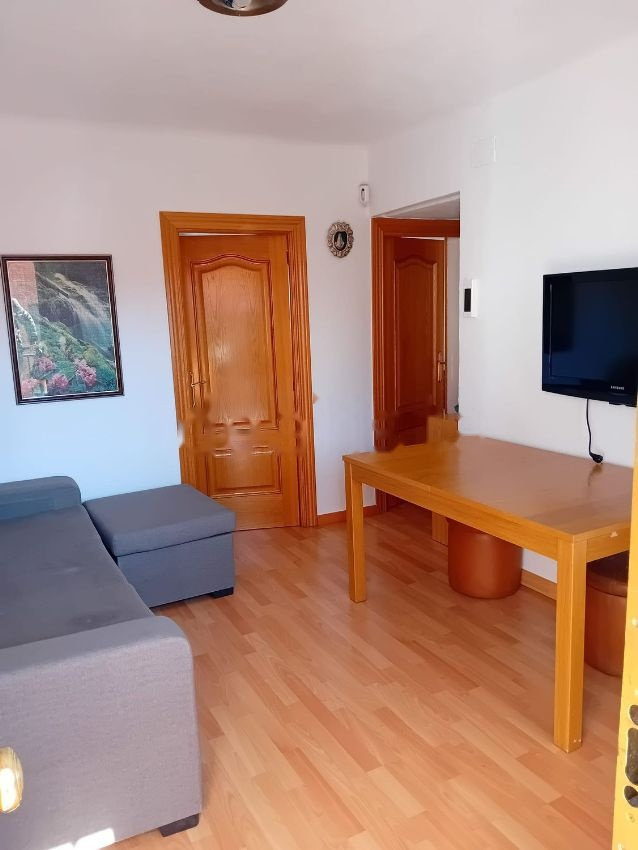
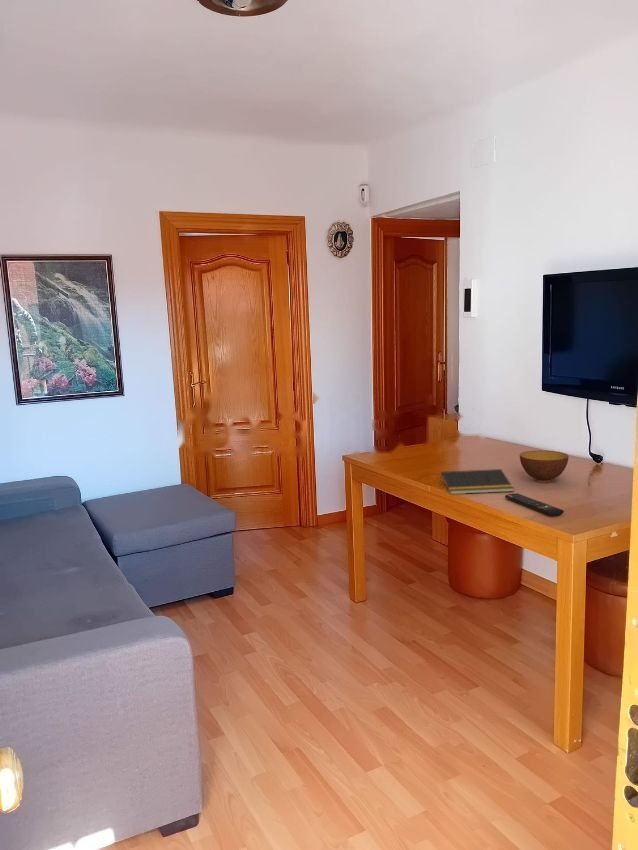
+ notepad [439,468,515,495]
+ bowl [519,450,569,484]
+ remote control [504,492,565,517]
